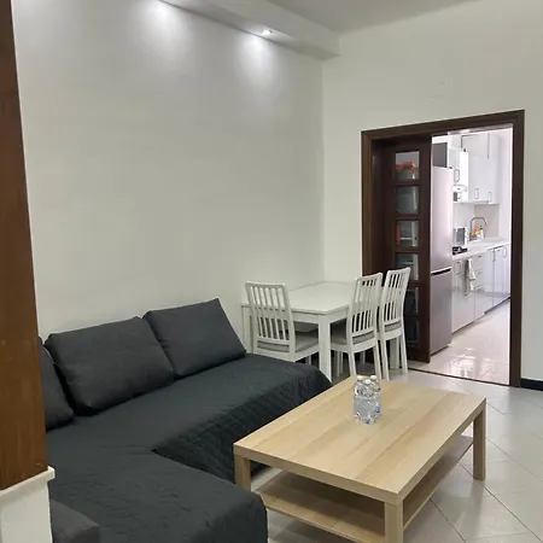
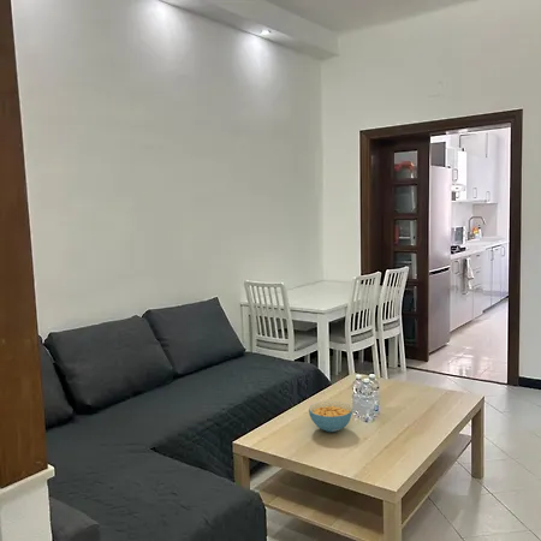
+ cereal bowl [308,400,353,433]
